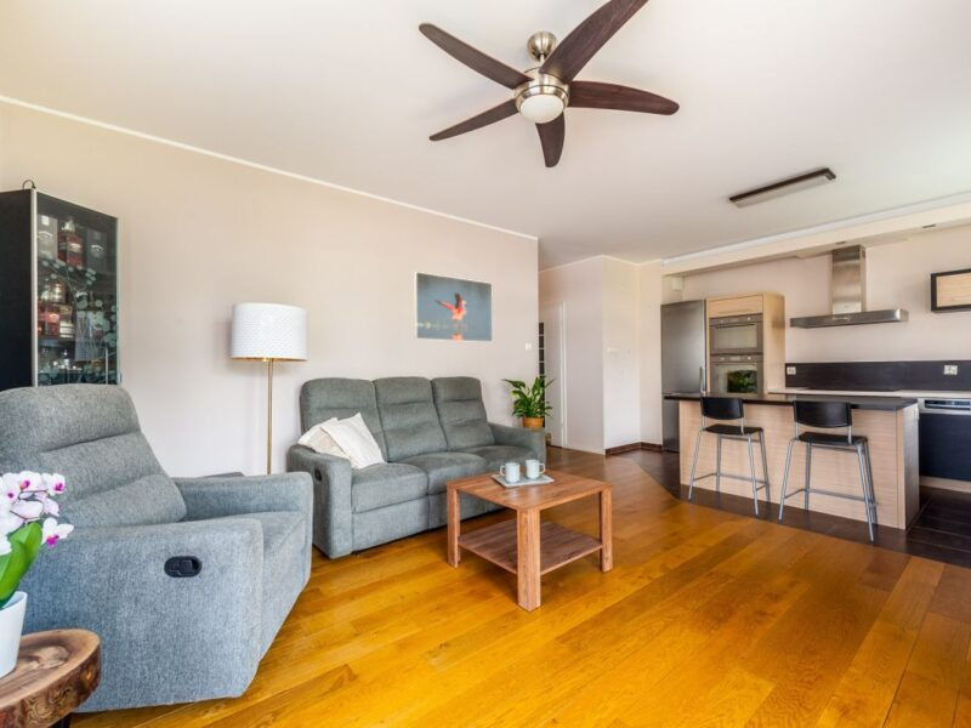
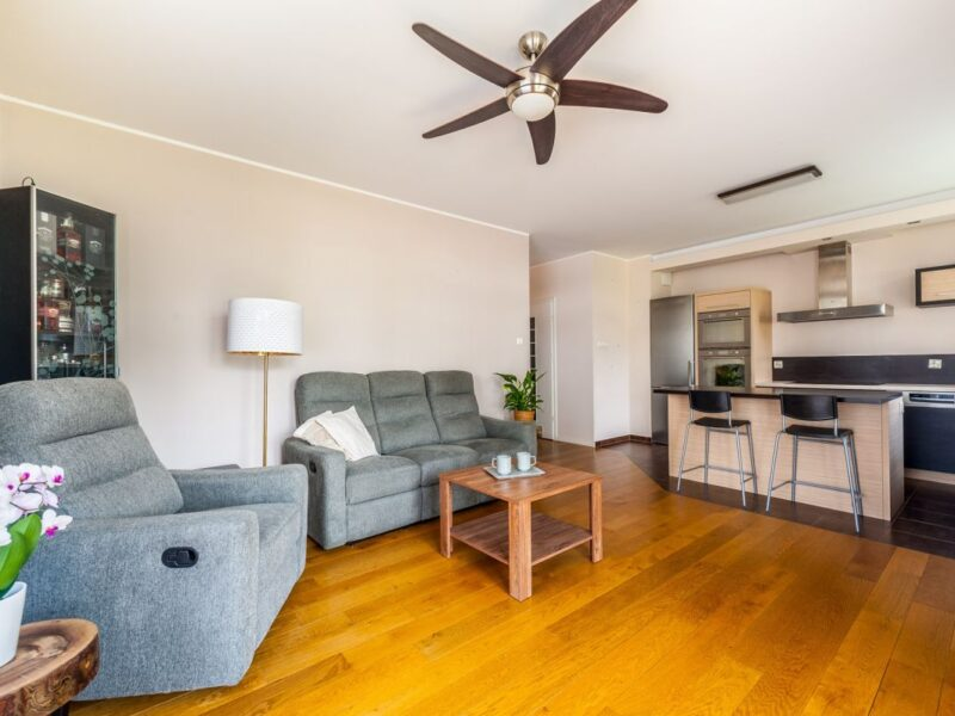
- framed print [413,271,494,343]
